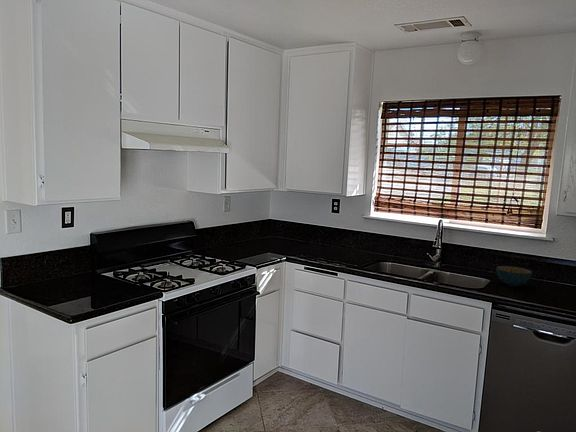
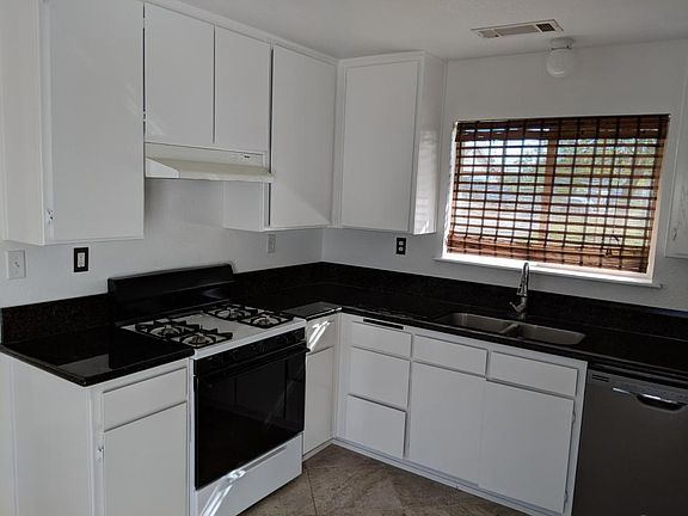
- cereal bowl [495,265,533,288]
